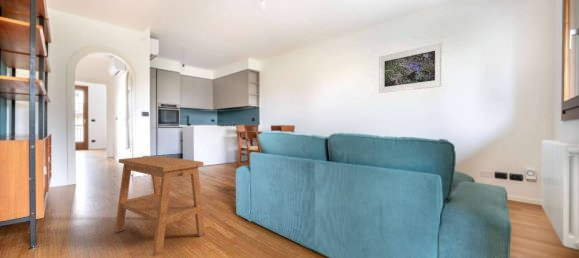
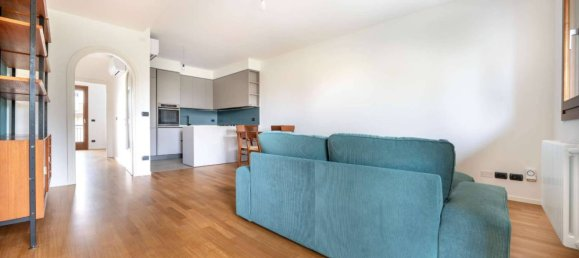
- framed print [378,41,444,94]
- side table [114,155,206,257]
